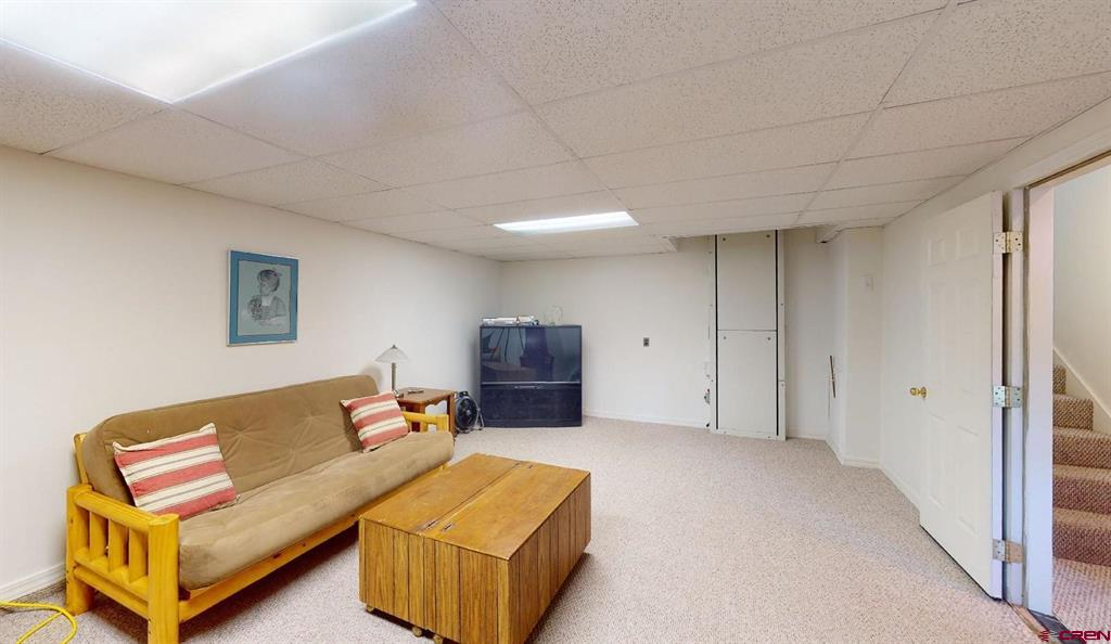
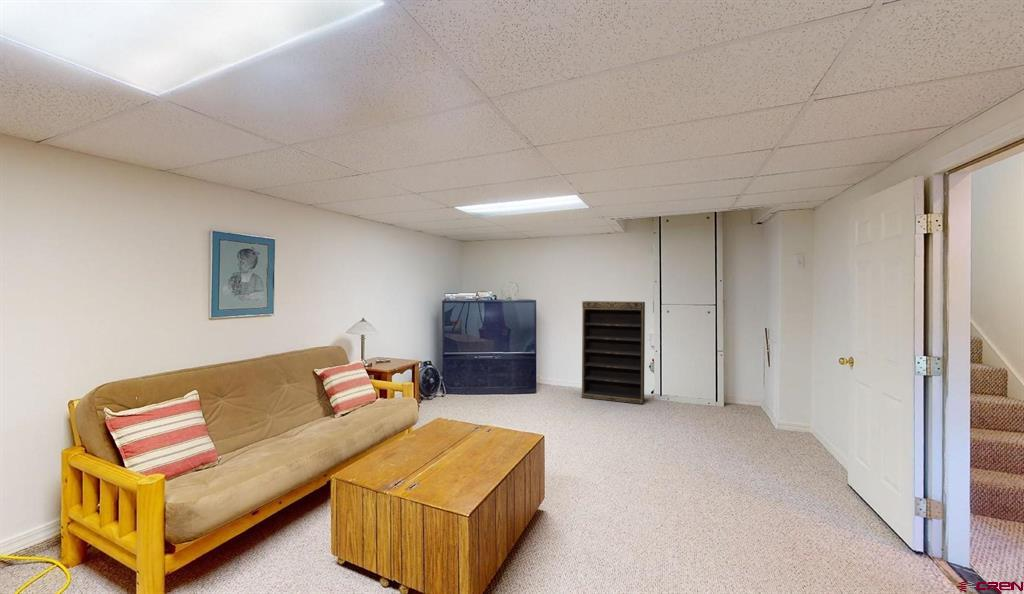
+ bookshelf [581,300,646,405]
